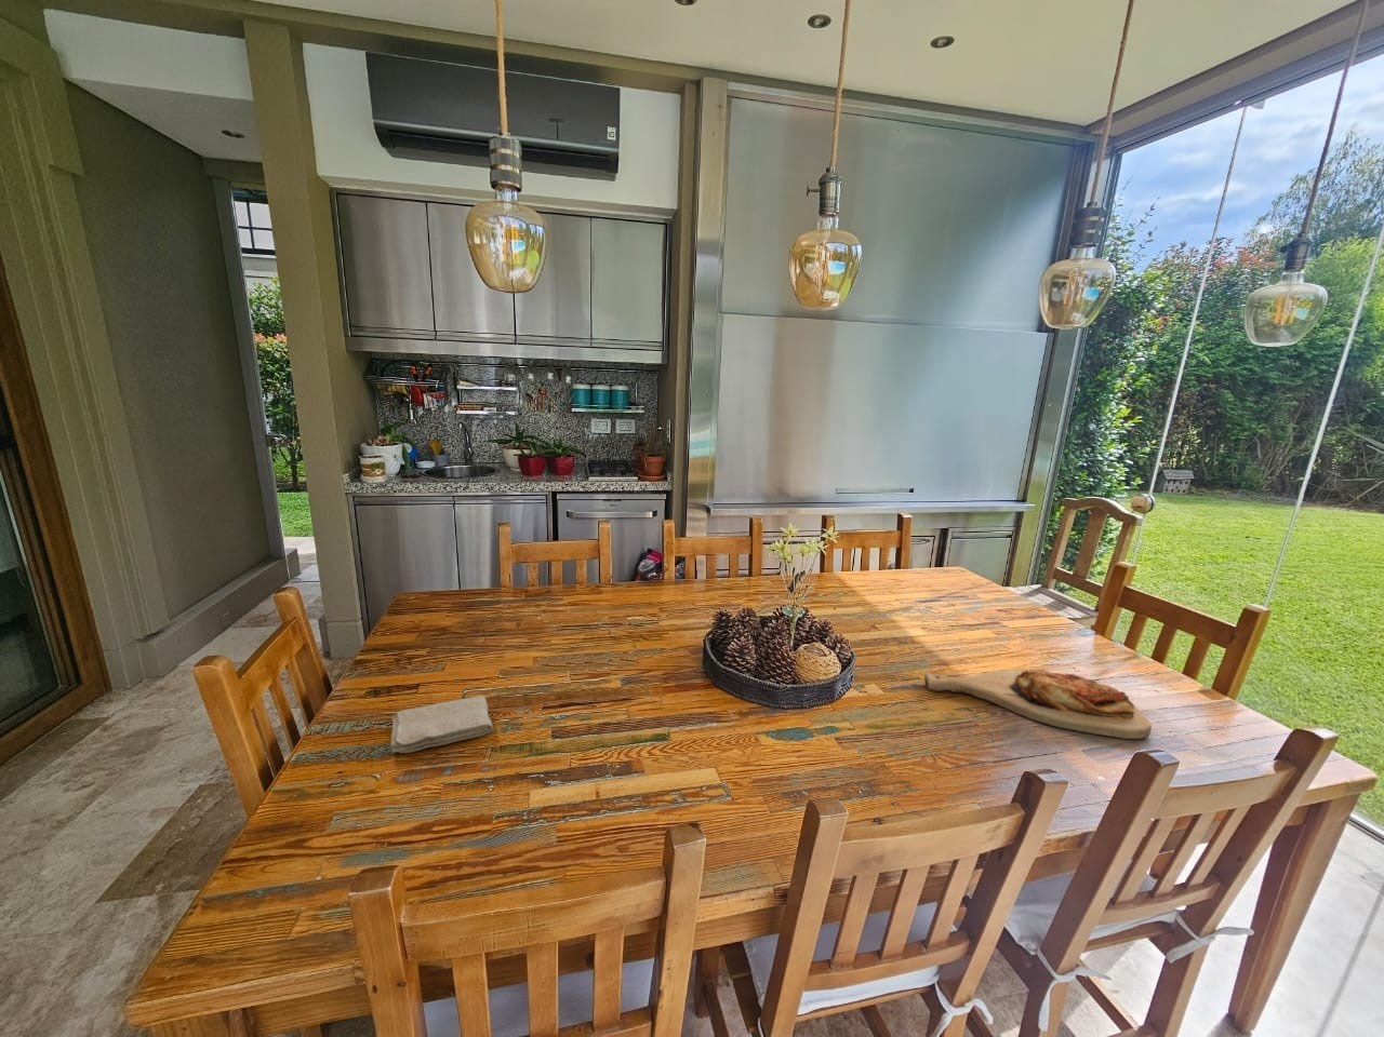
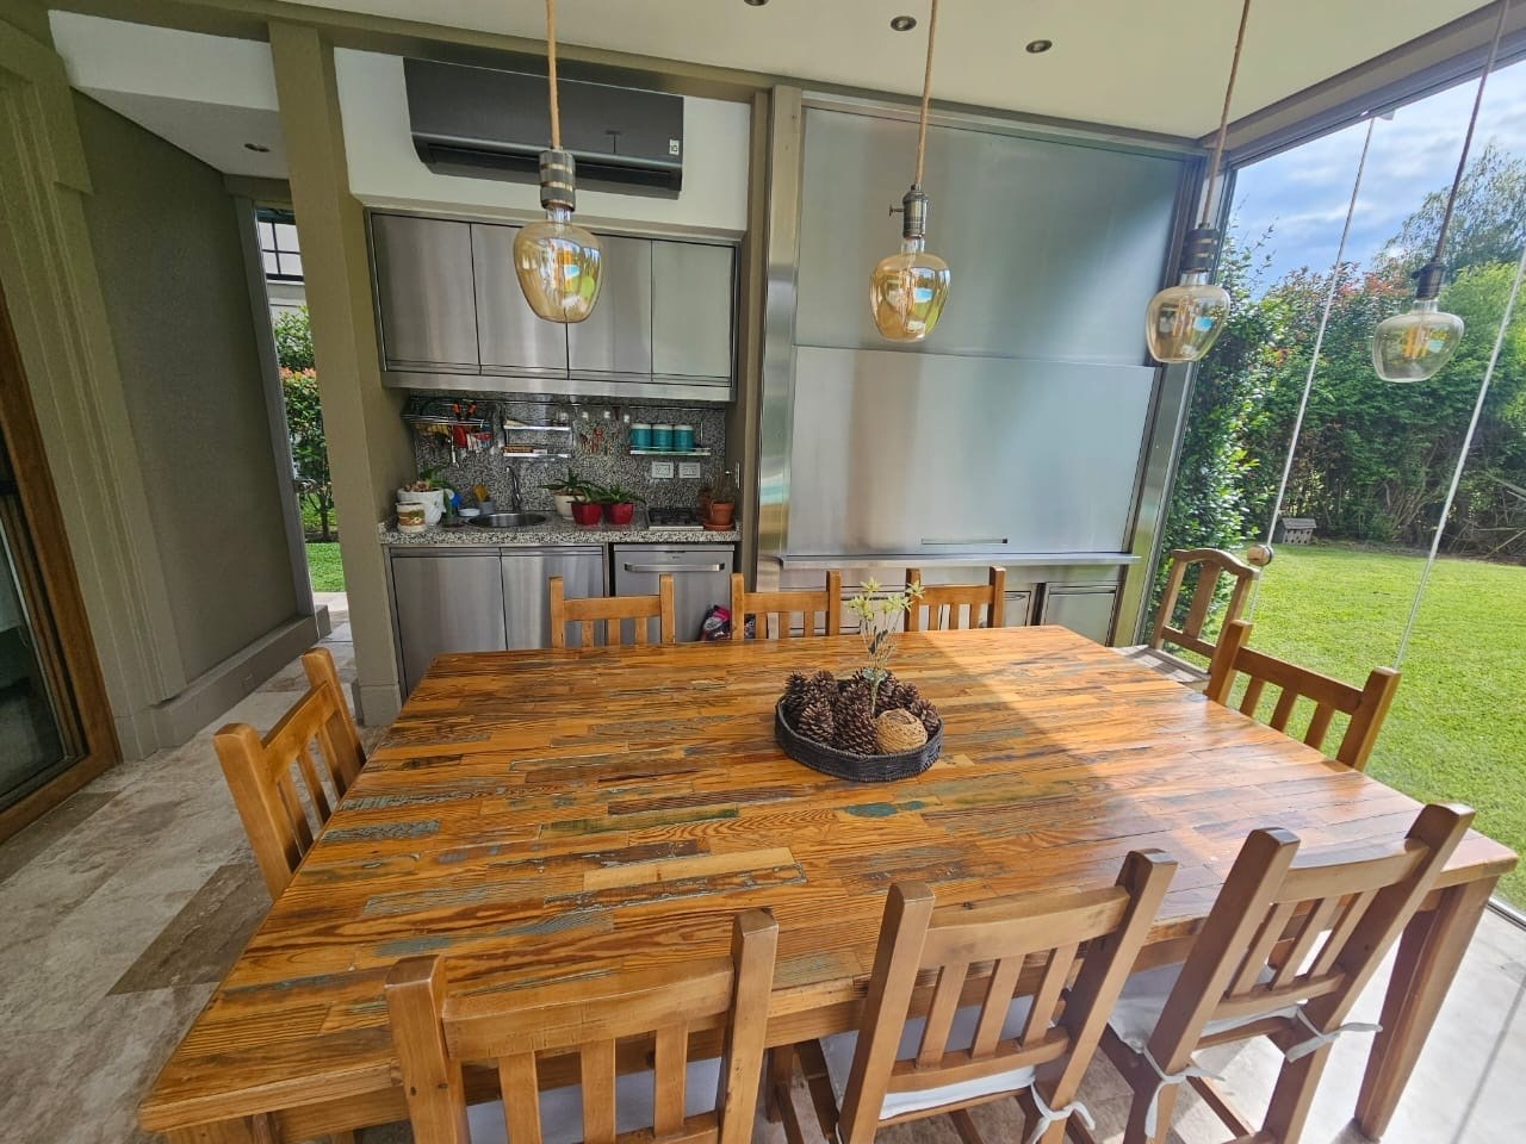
- washcloth [389,695,494,754]
- cutting board [923,669,1153,740]
